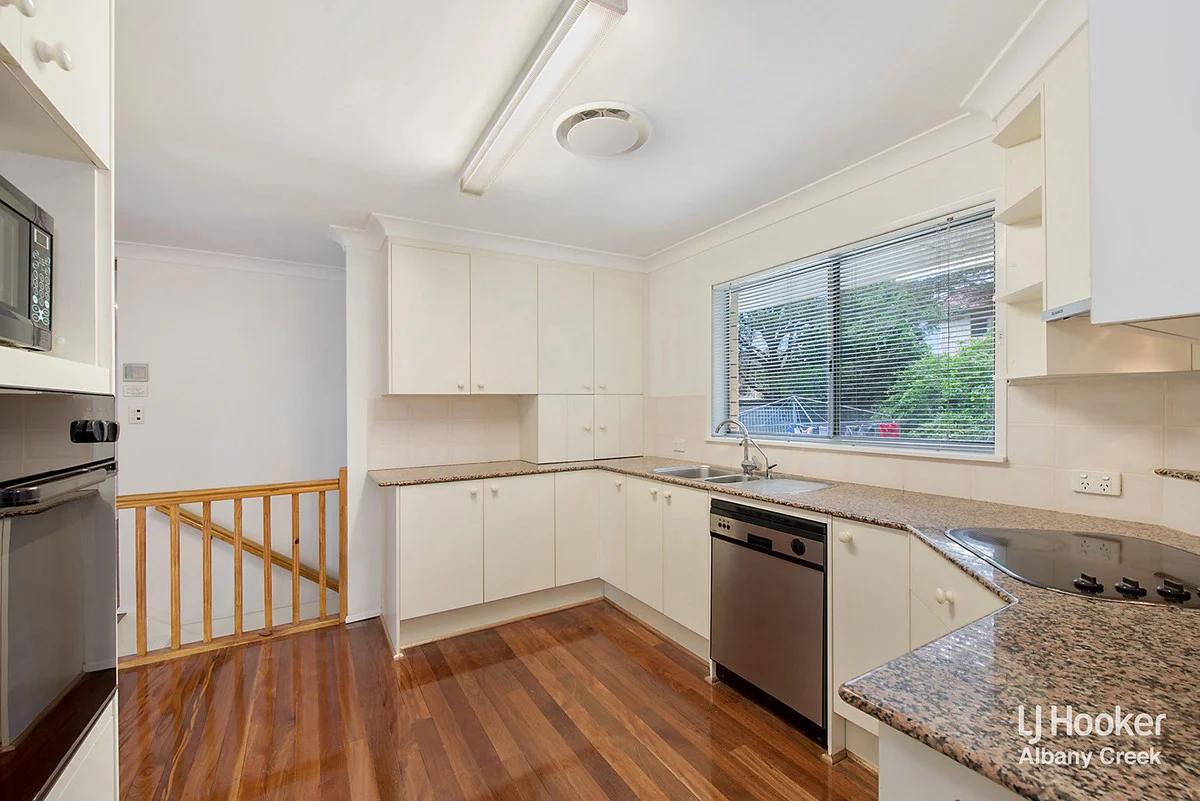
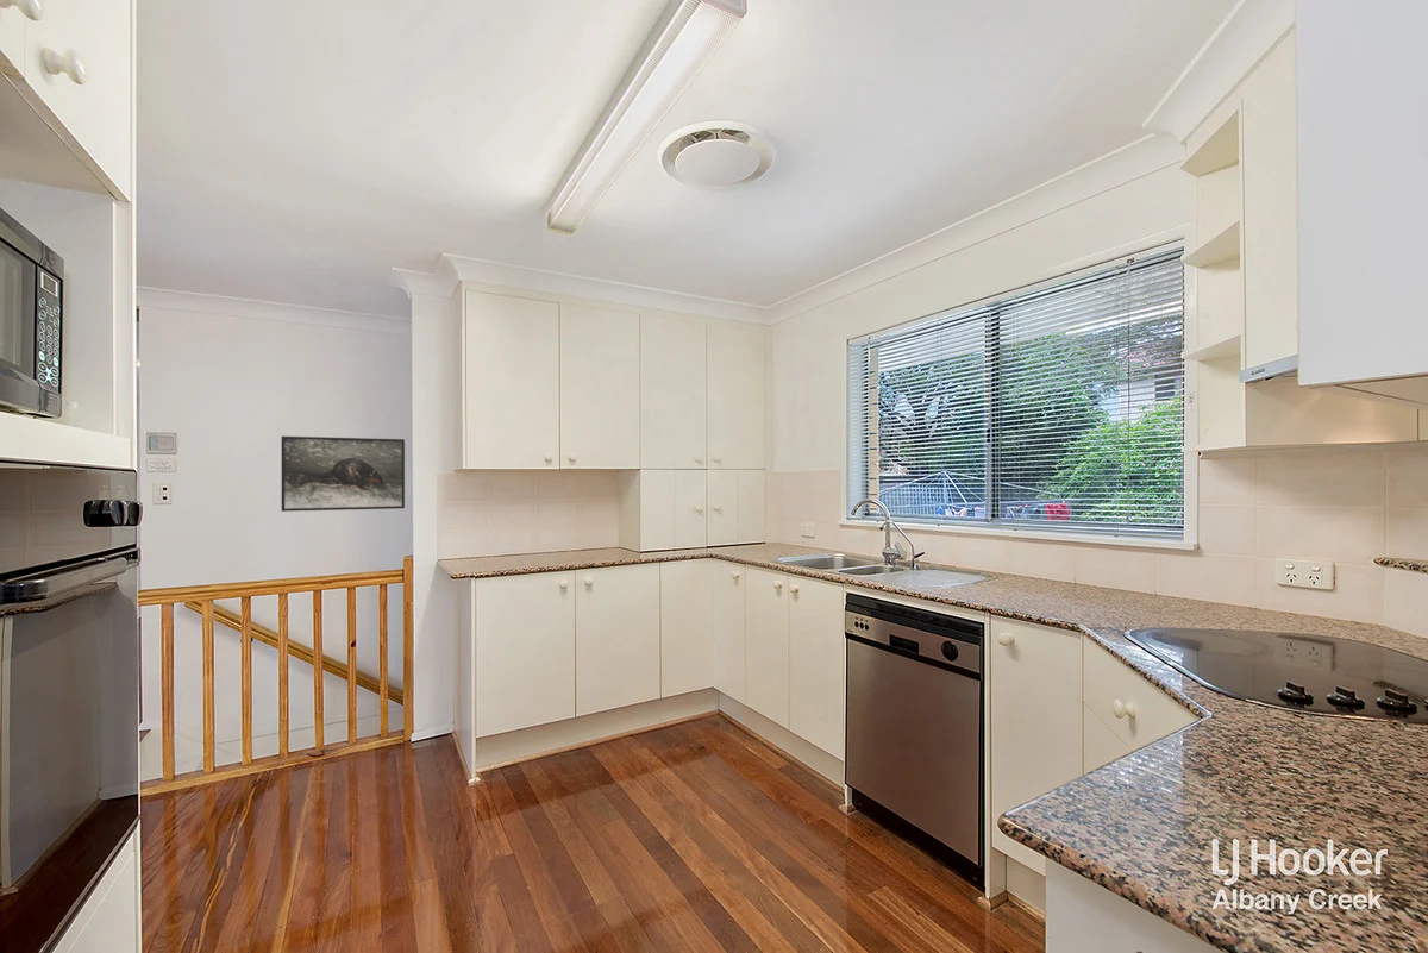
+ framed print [280,435,406,513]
